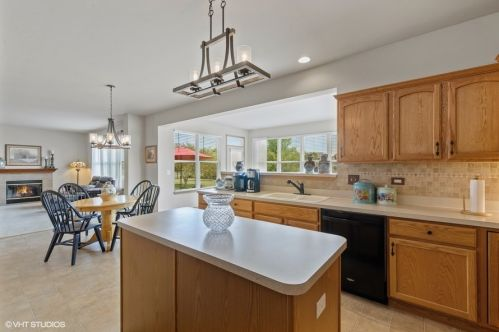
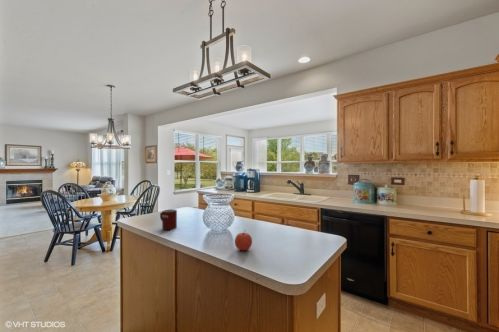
+ mug [159,208,178,231]
+ apple [234,230,253,251]
